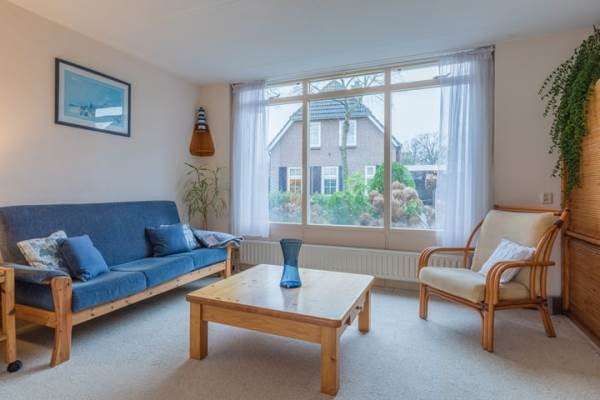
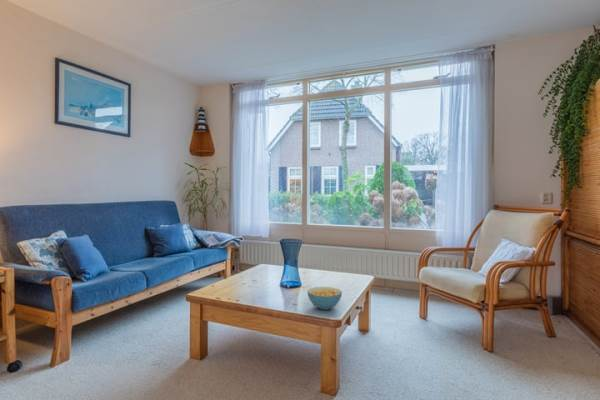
+ cereal bowl [306,286,343,311]
